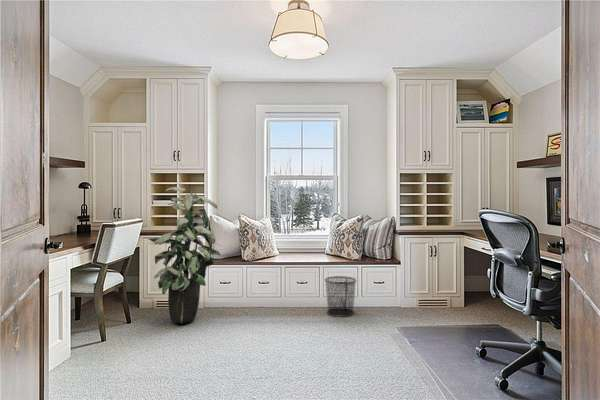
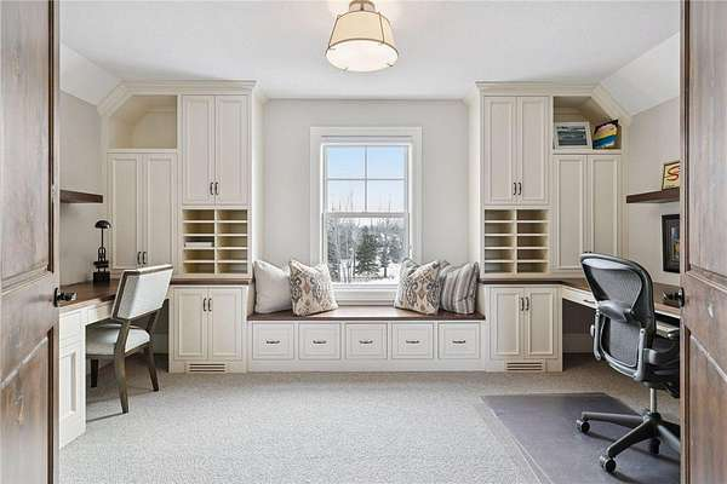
- indoor plant [147,186,221,324]
- waste bin [324,275,358,318]
